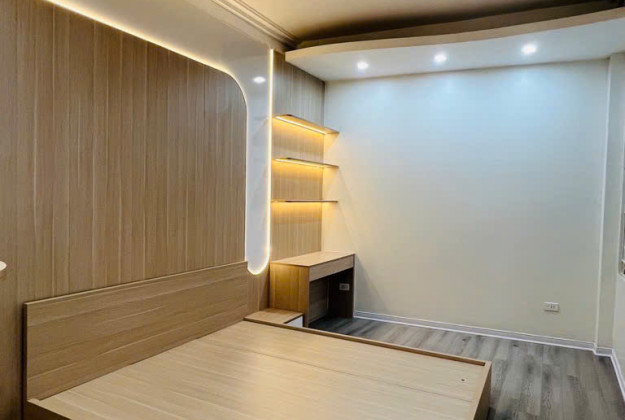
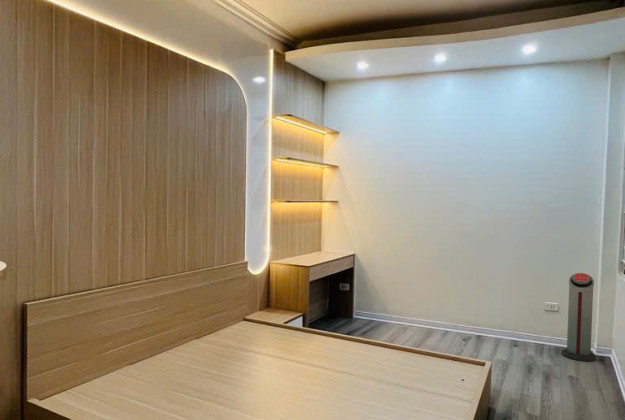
+ air purifier [561,272,597,362]
